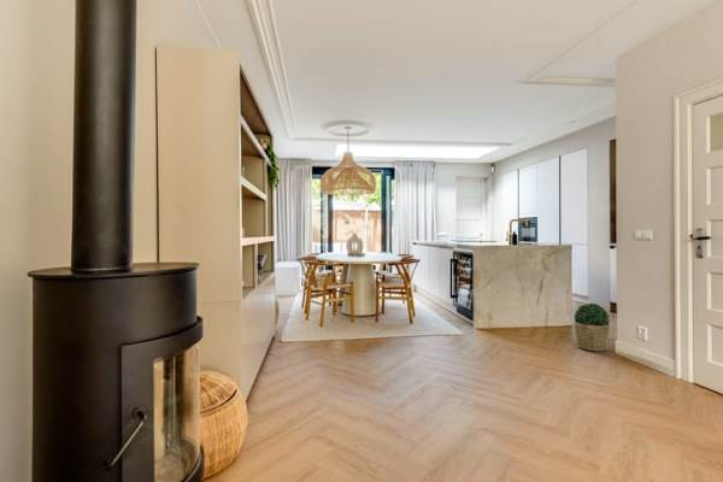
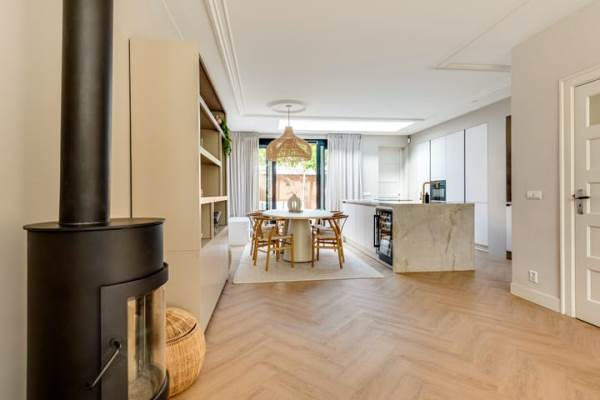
- potted plant [572,302,611,352]
